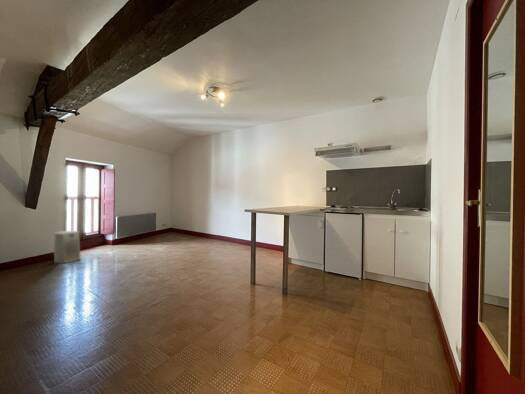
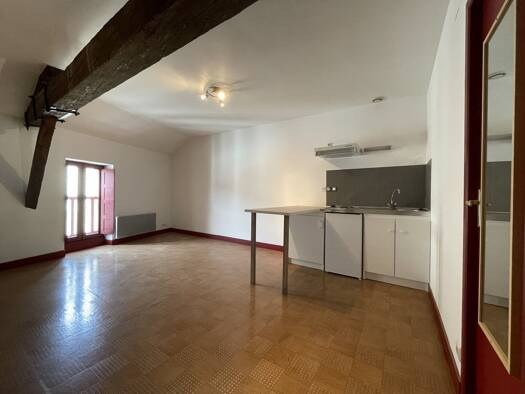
- fan [53,230,82,264]
